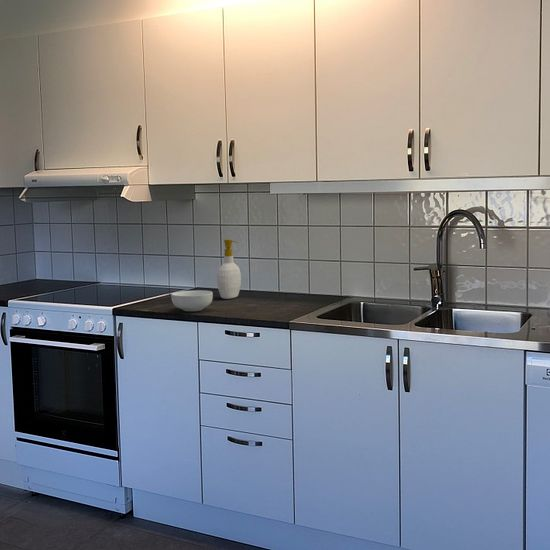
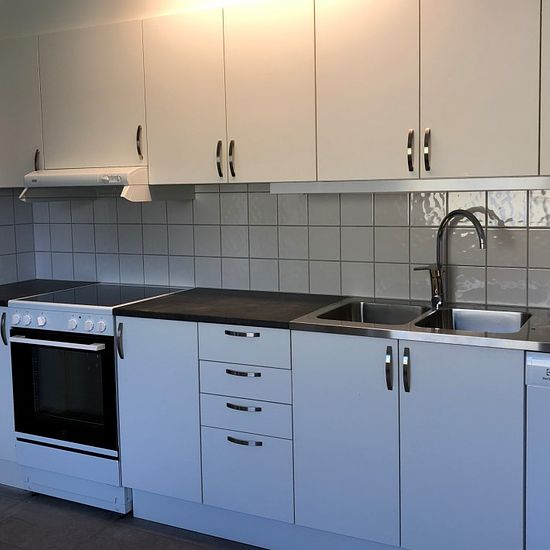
- cereal bowl [170,289,214,312]
- soap bottle [216,238,242,300]
